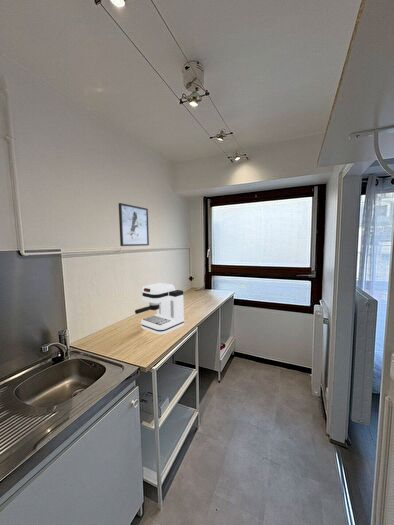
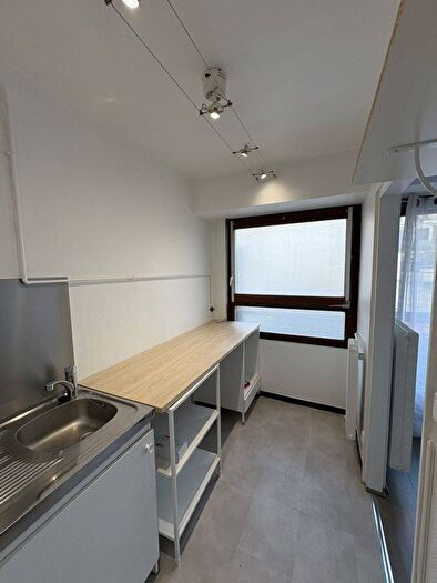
- coffee maker [134,282,185,336]
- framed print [118,202,150,247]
